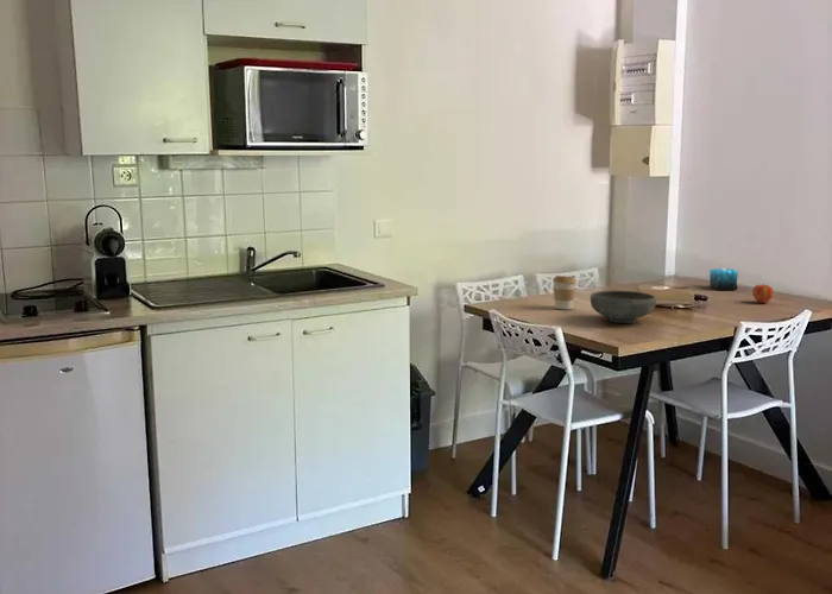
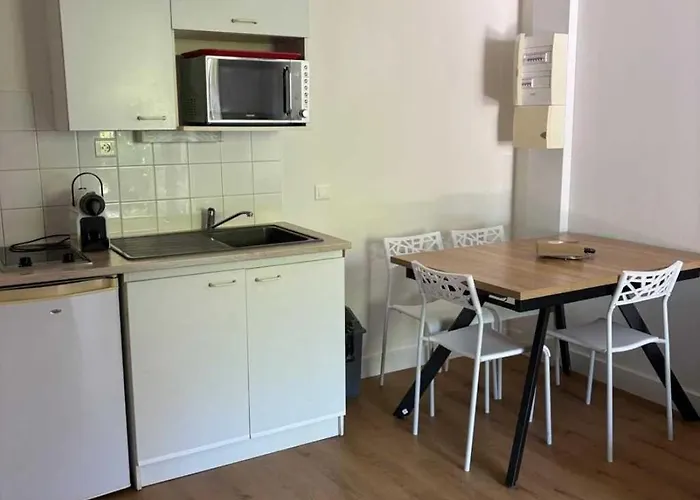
- bowl [590,289,657,324]
- apple [751,283,775,304]
- coffee cup [551,274,578,310]
- candle [708,267,739,291]
